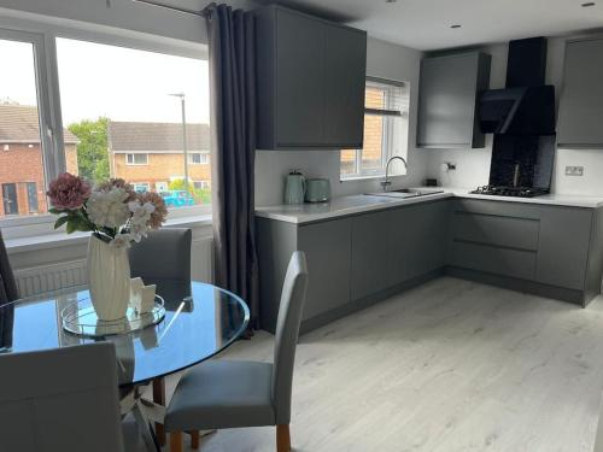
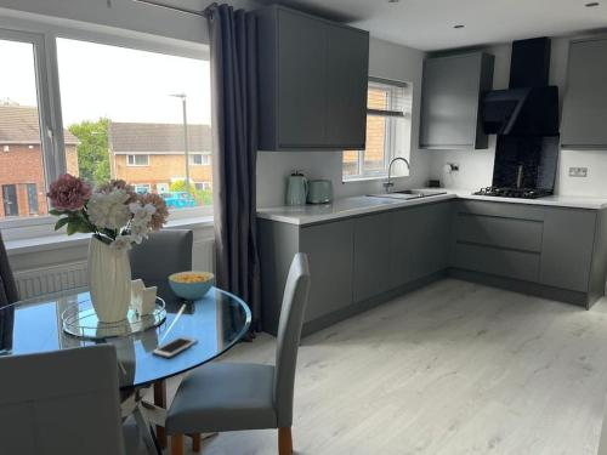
+ cereal bowl [168,269,216,301]
+ cell phone [151,335,198,359]
